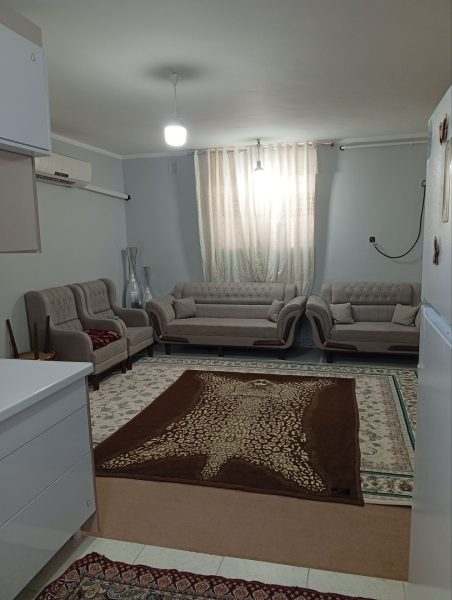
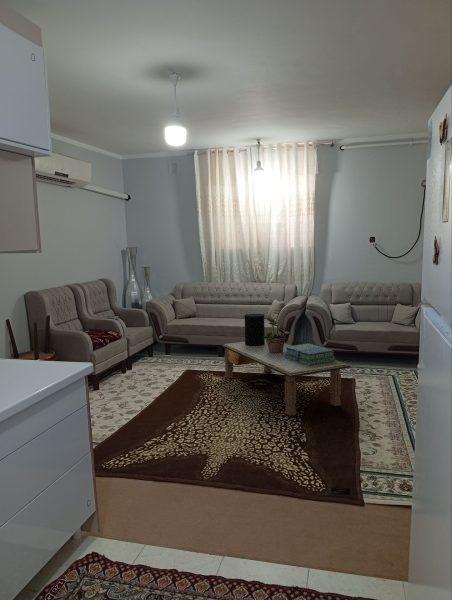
+ coffee table [221,339,351,417]
+ potted plant [264,318,290,353]
+ stack of books [285,343,336,366]
+ decorative container [244,313,266,346]
